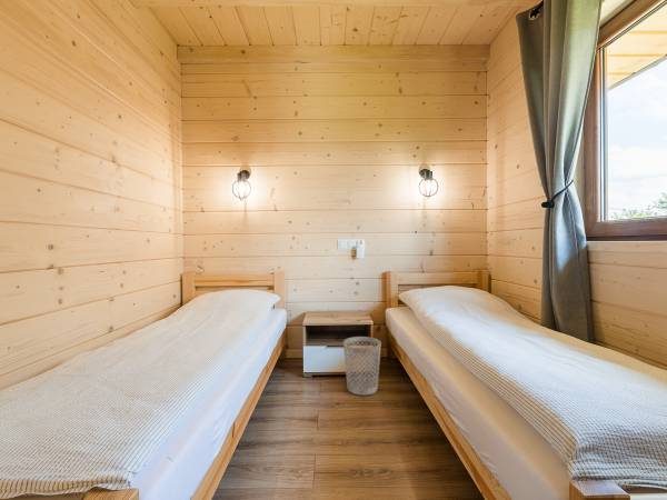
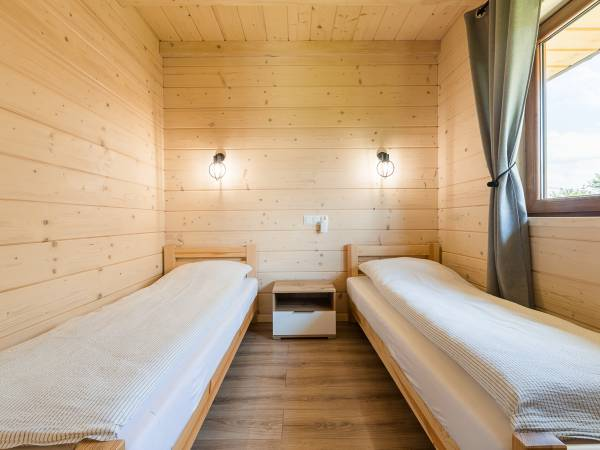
- wastebasket [342,336,382,397]
